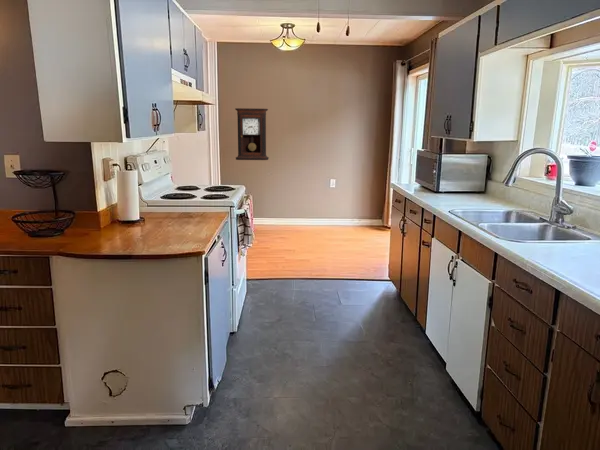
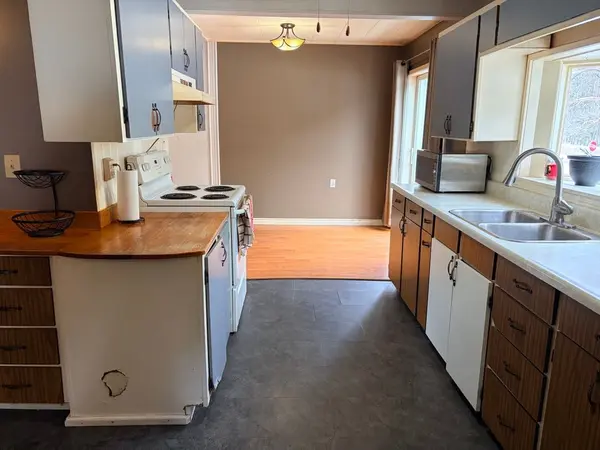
- pendulum clock [234,107,270,161]
